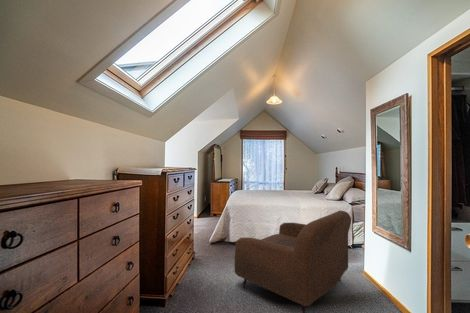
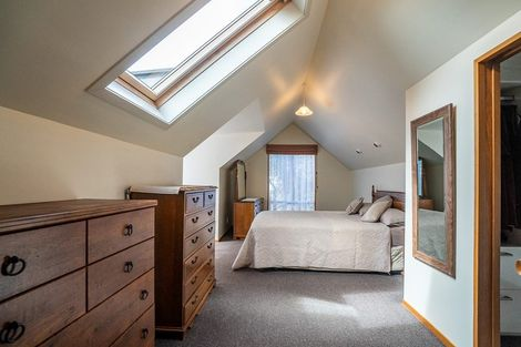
- armchair [234,209,352,313]
